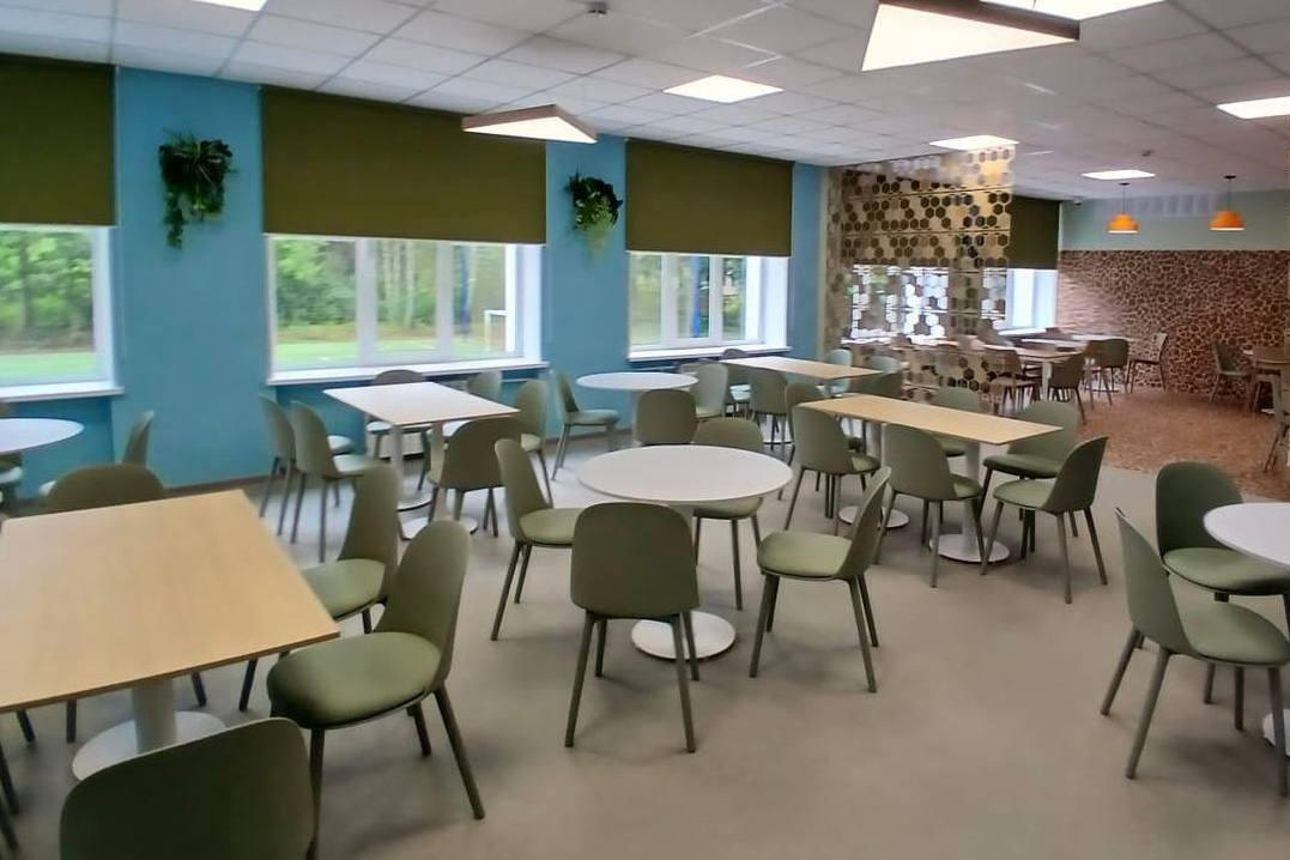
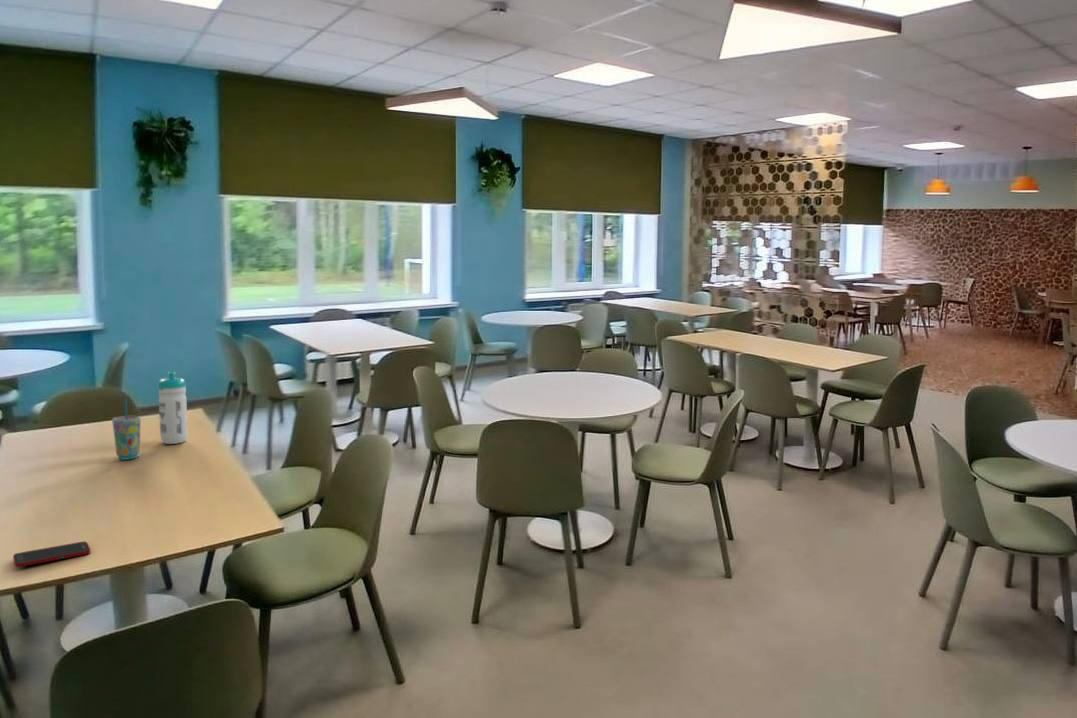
+ cup [111,397,141,461]
+ cell phone [12,540,91,568]
+ water bottle [156,371,189,445]
